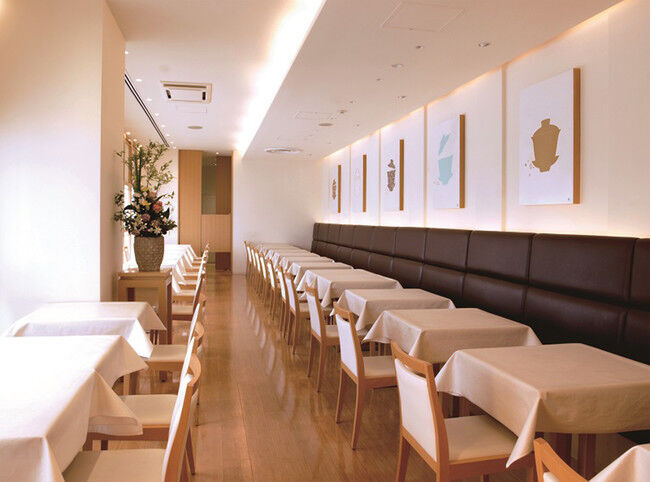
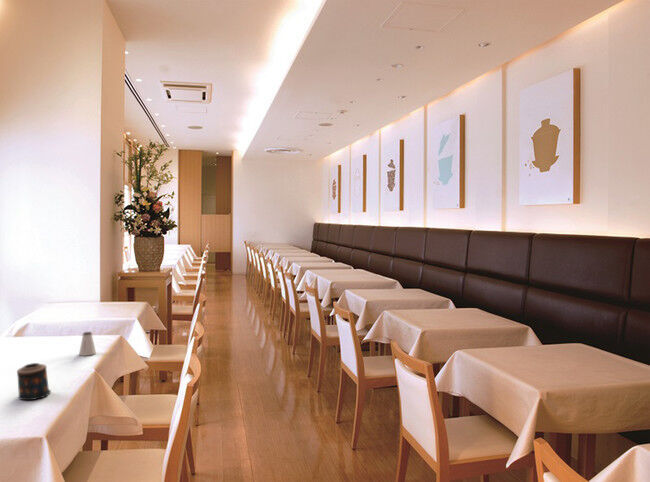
+ saltshaker [78,331,97,357]
+ candle [16,362,52,401]
